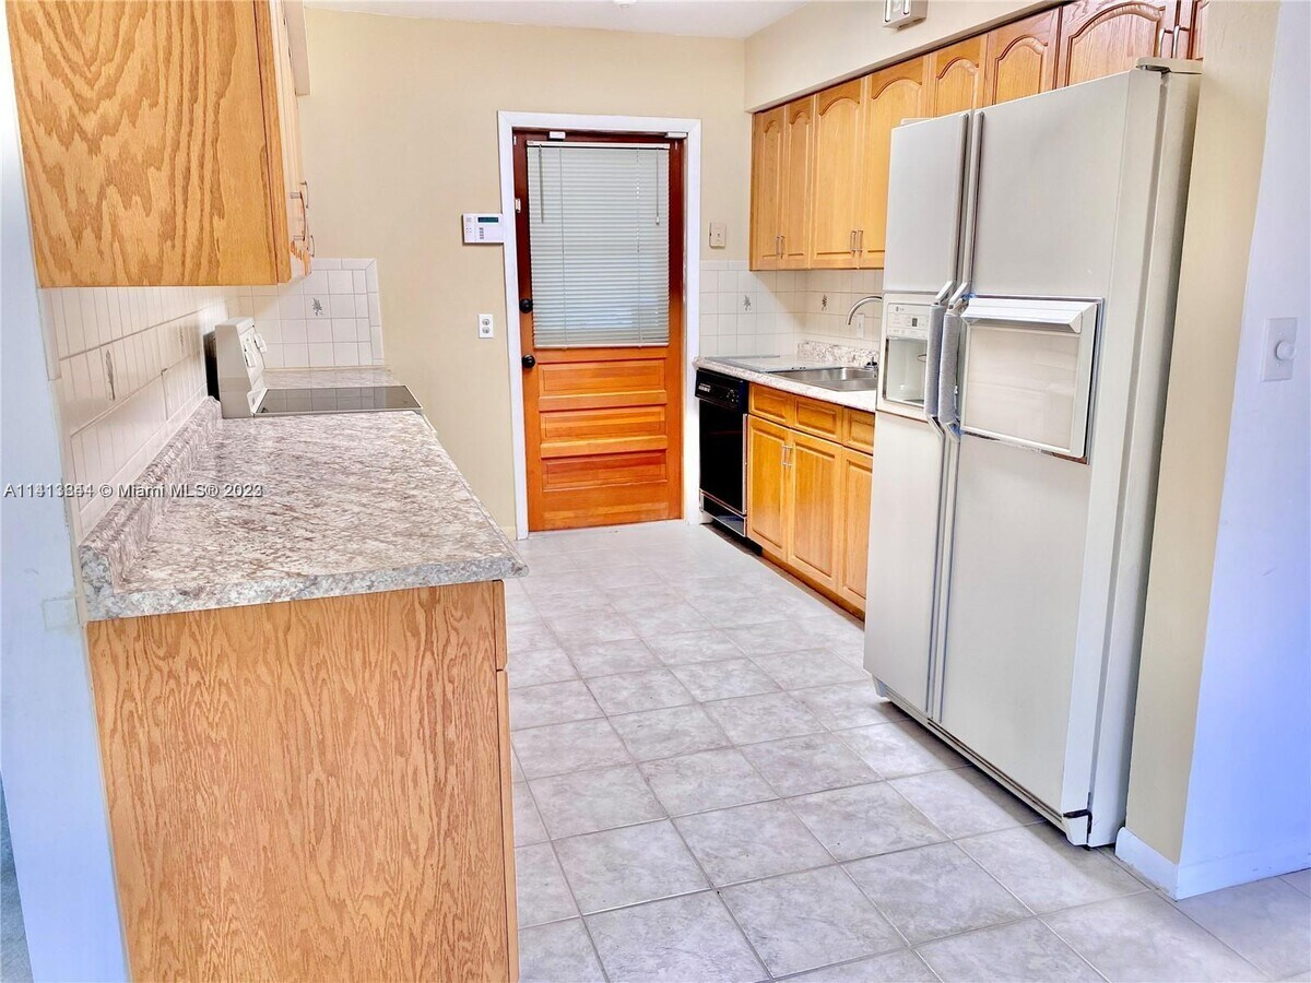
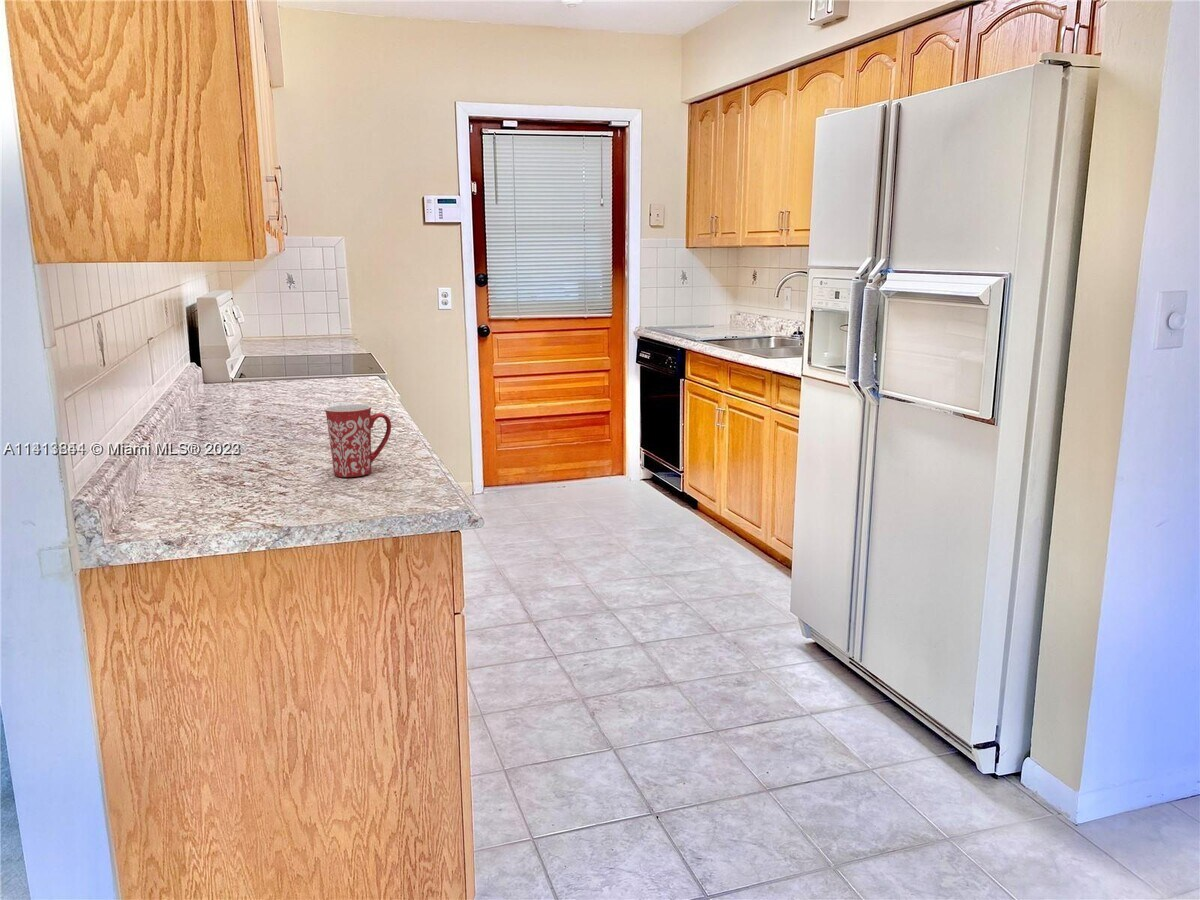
+ mug [323,403,392,478]
